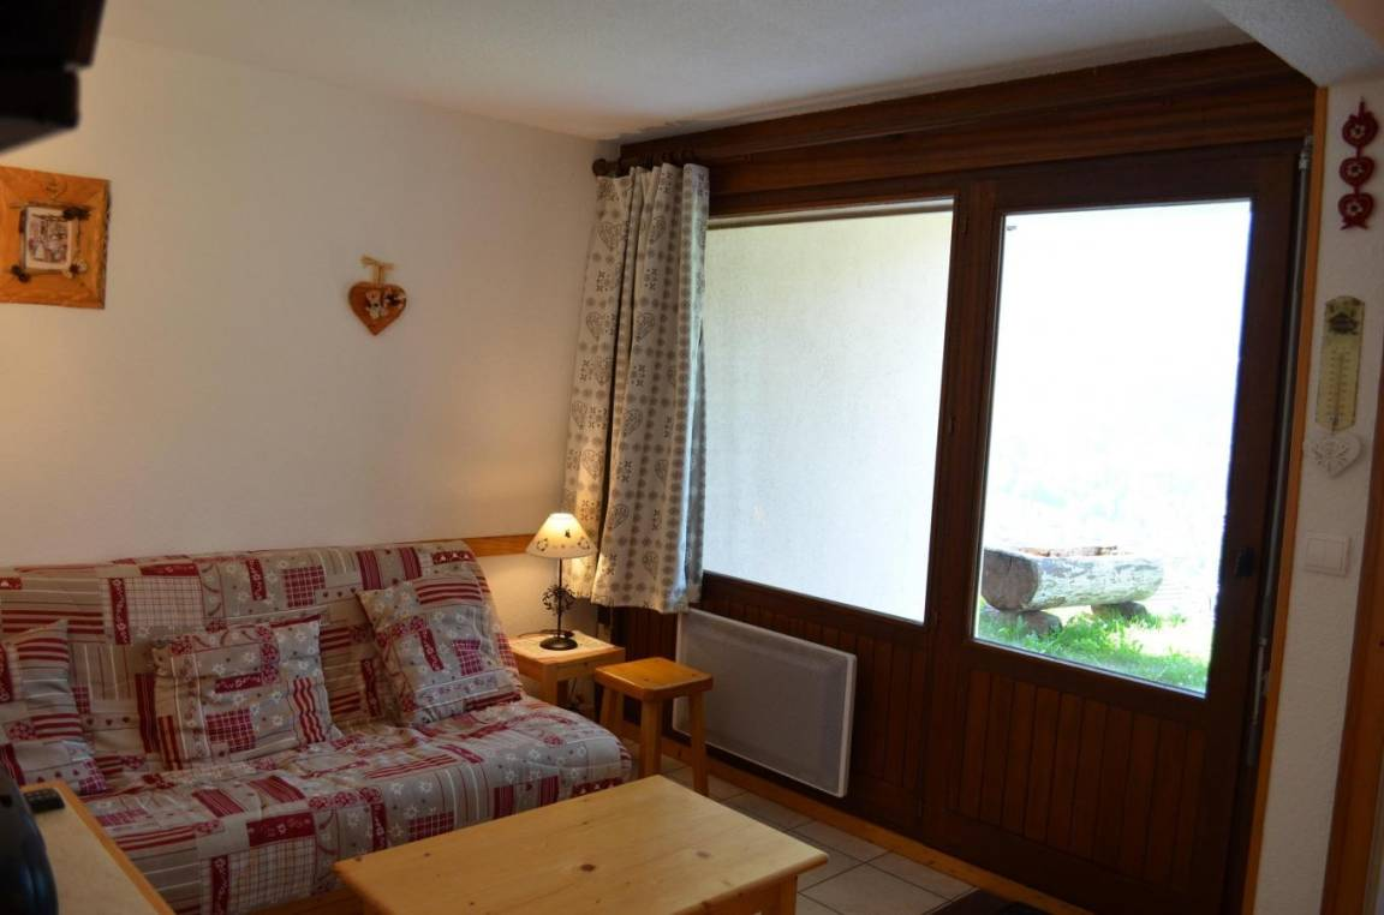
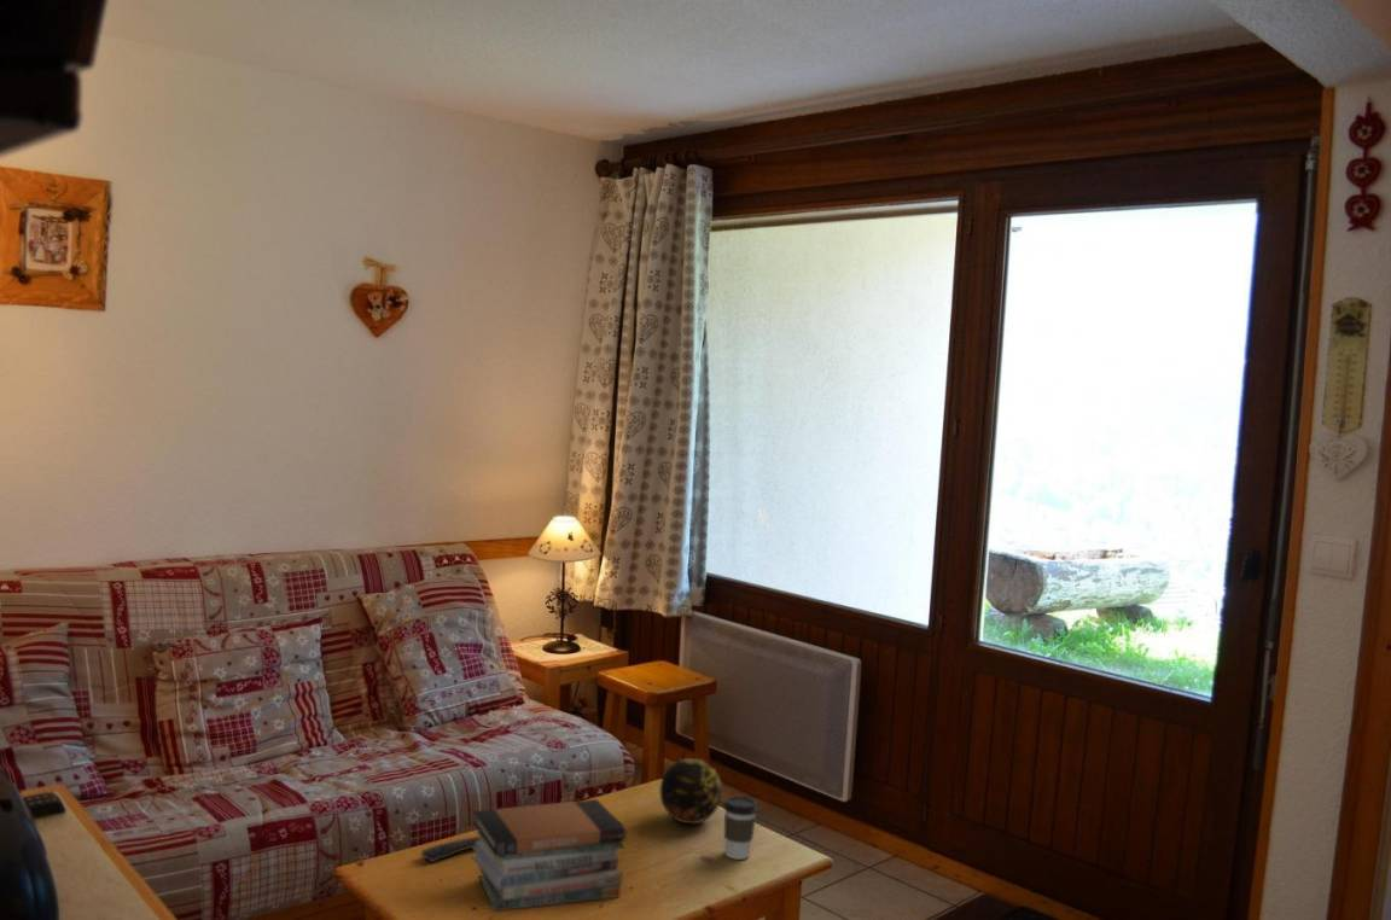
+ coffee cup [723,794,758,861]
+ book stack [471,798,628,913]
+ remote control [420,835,481,863]
+ decorative orb [658,757,723,825]
